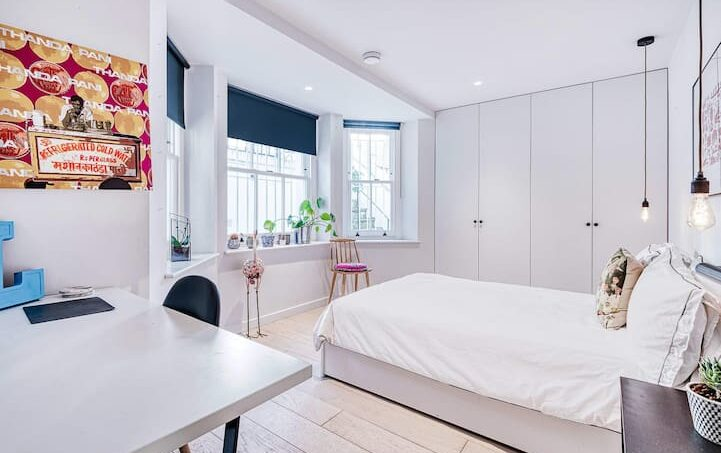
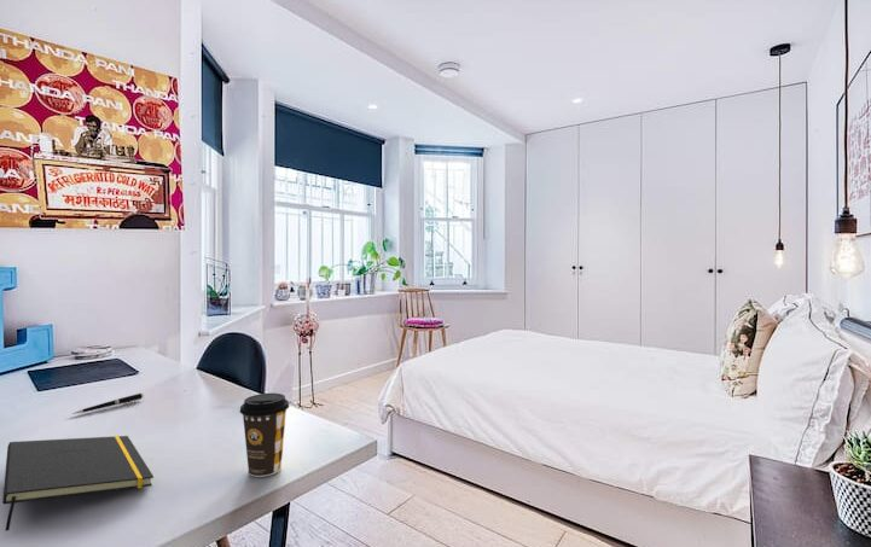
+ notepad [1,435,155,533]
+ pen [71,392,145,415]
+ coffee cup [238,392,290,478]
